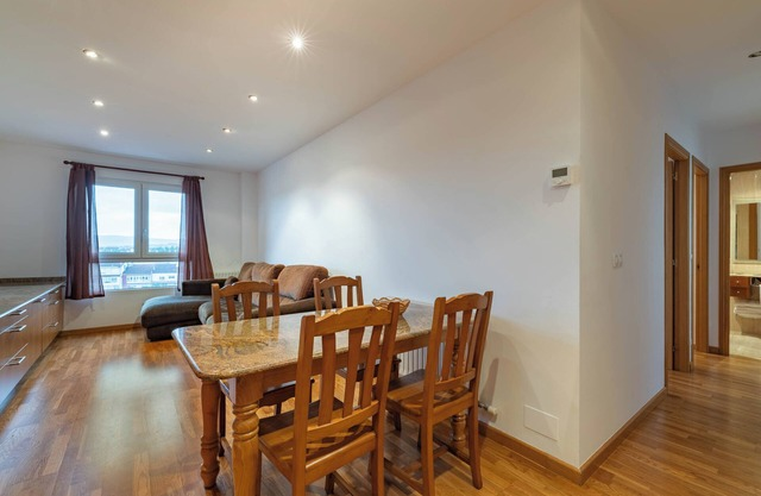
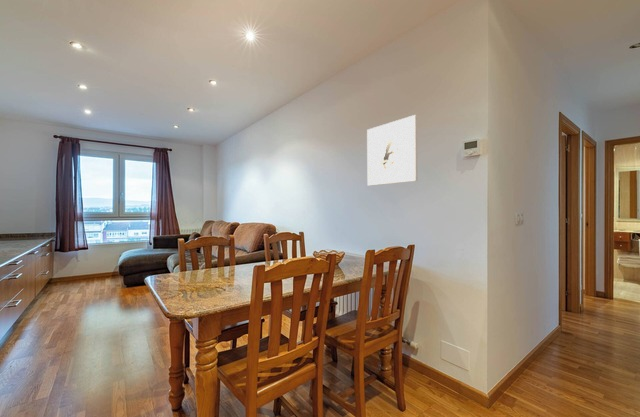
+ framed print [366,114,418,186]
